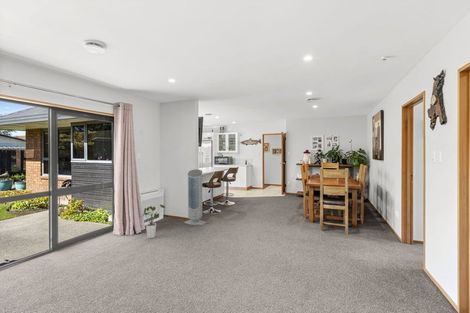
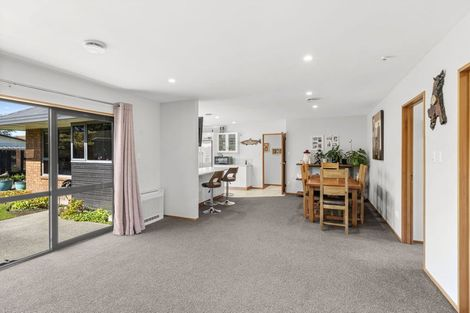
- house plant [142,203,166,239]
- air purifier [184,168,207,226]
